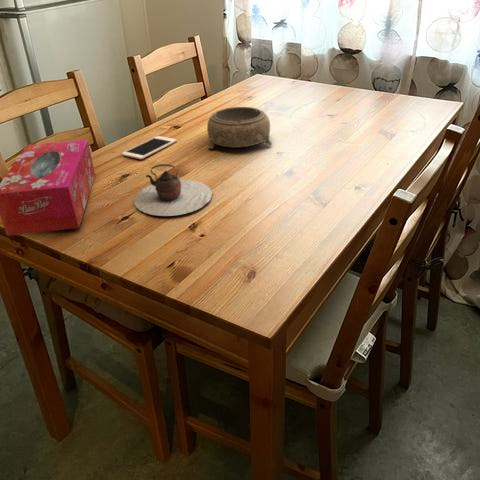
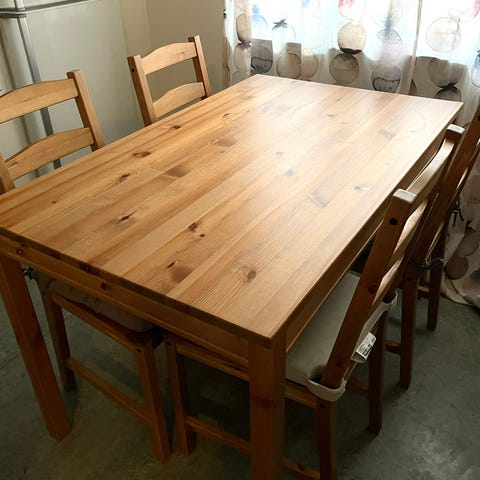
- teapot [133,163,213,217]
- tissue box [0,139,96,237]
- cell phone [121,135,178,160]
- decorative bowl [206,106,273,150]
